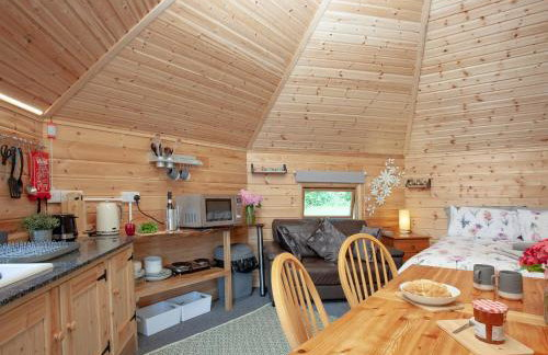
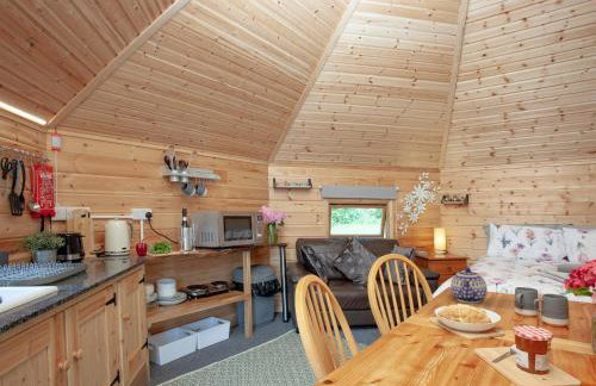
+ teapot [449,267,489,304]
